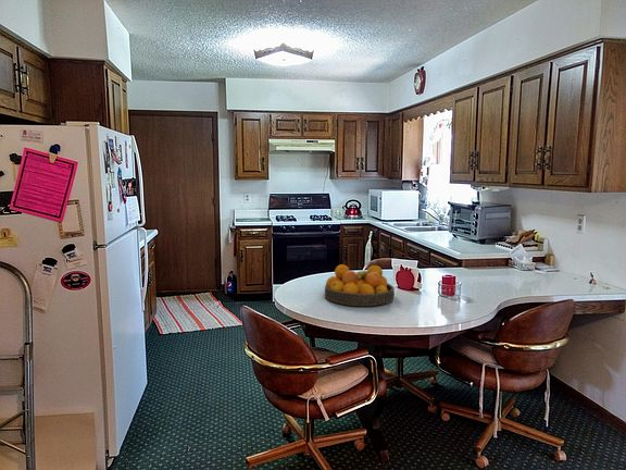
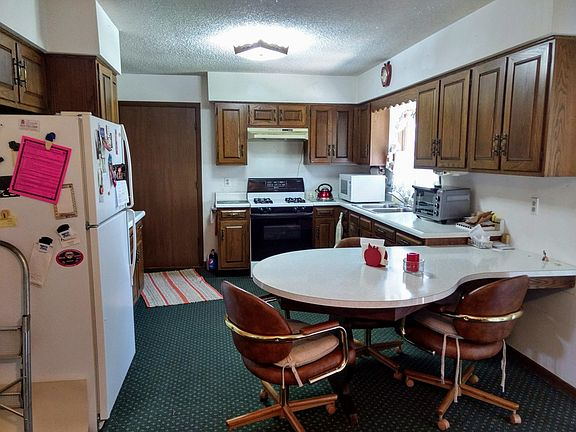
- fruit bowl [324,263,396,307]
